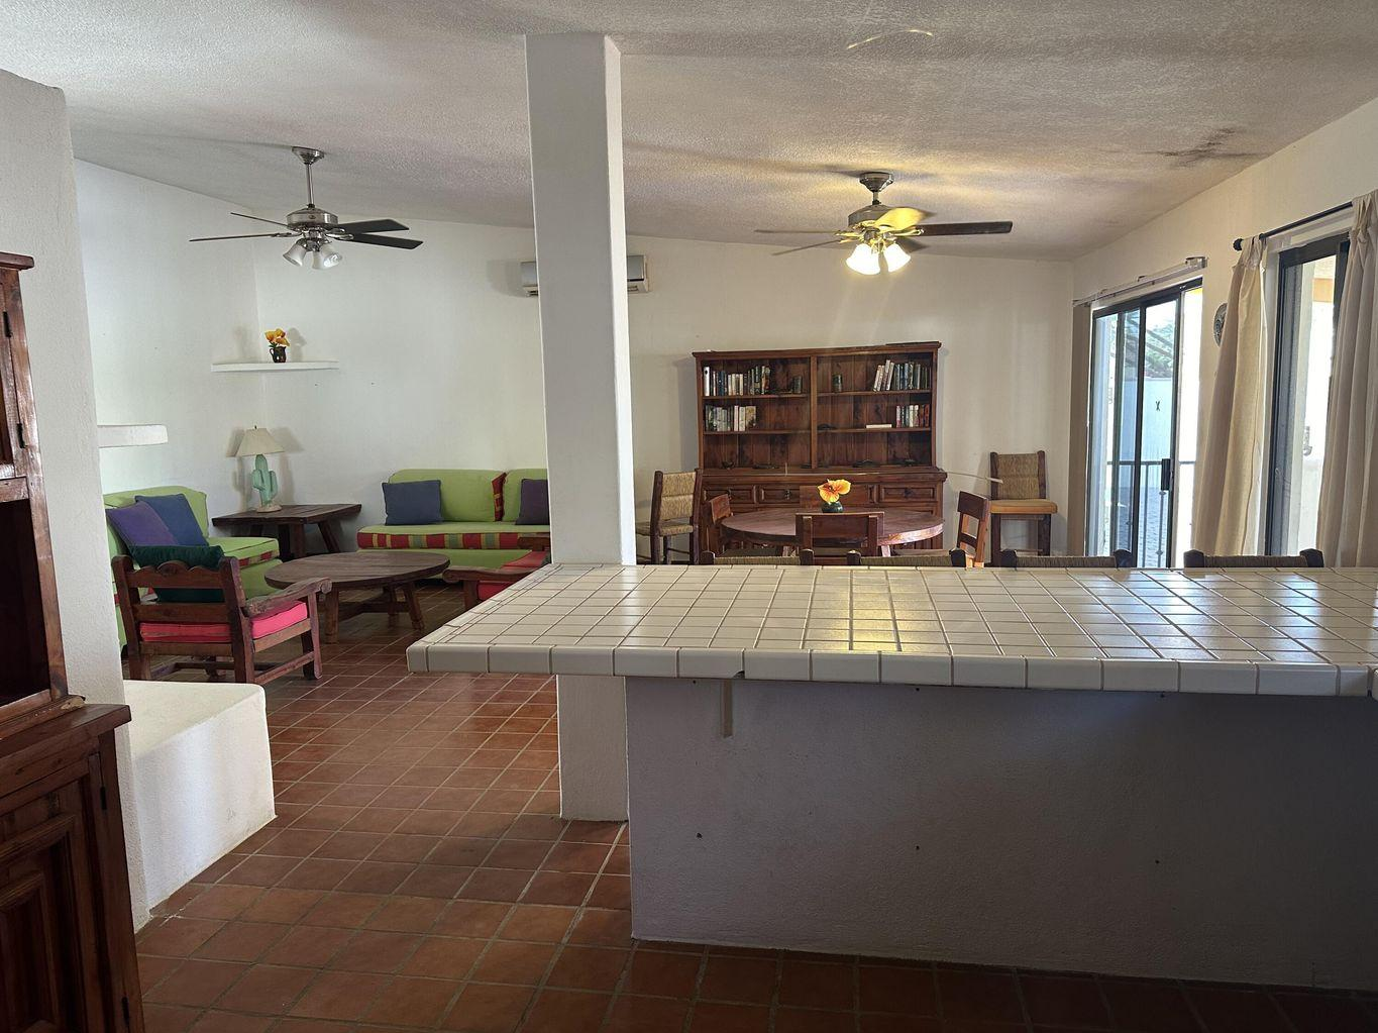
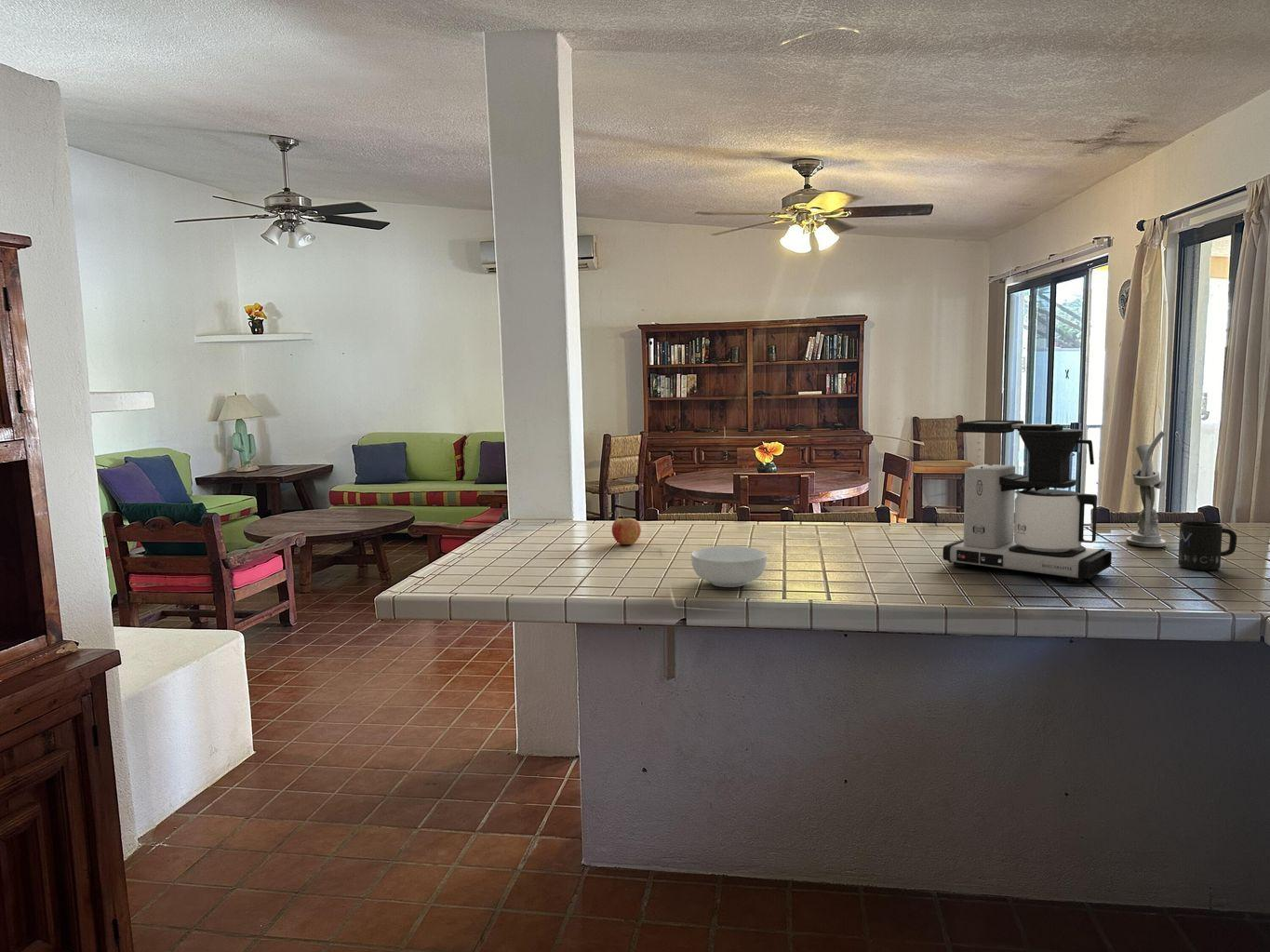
+ mug [1177,520,1237,571]
+ fruit [611,515,642,545]
+ cereal bowl [690,545,768,588]
+ utensil holder [1125,430,1167,548]
+ coffee maker [942,420,1113,583]
